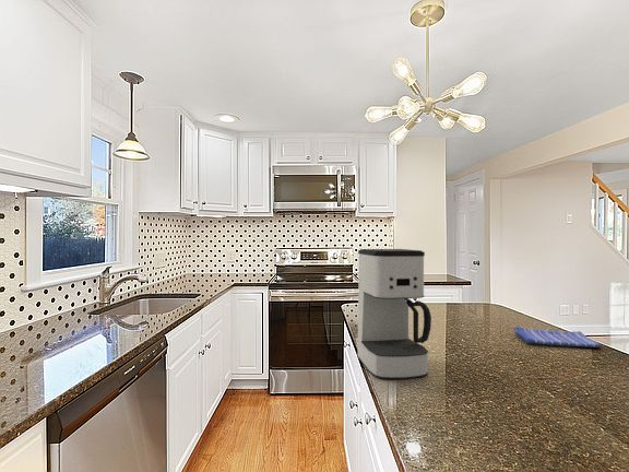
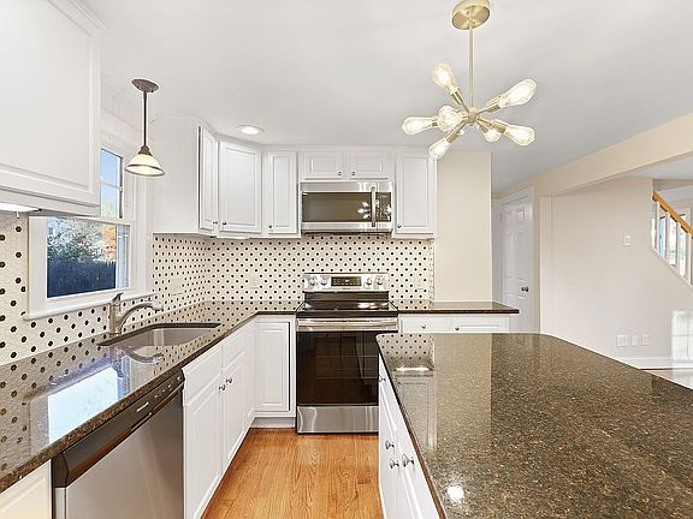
- dish towel [513,326,603,349]
- coffee maker [356,248,432,380]
